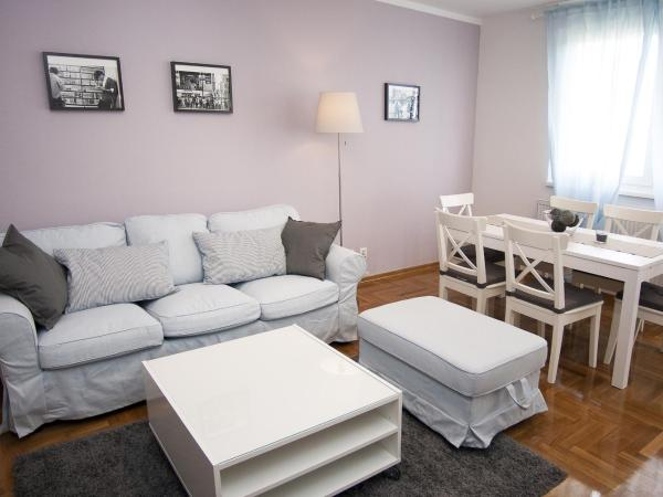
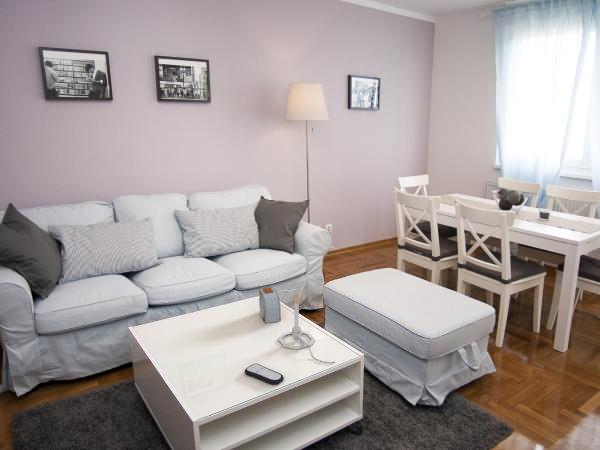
+ remote control [244,363,285,386]
+ lamp base [277,292,336,364]
+ alarm clock [258,286,282,324]
